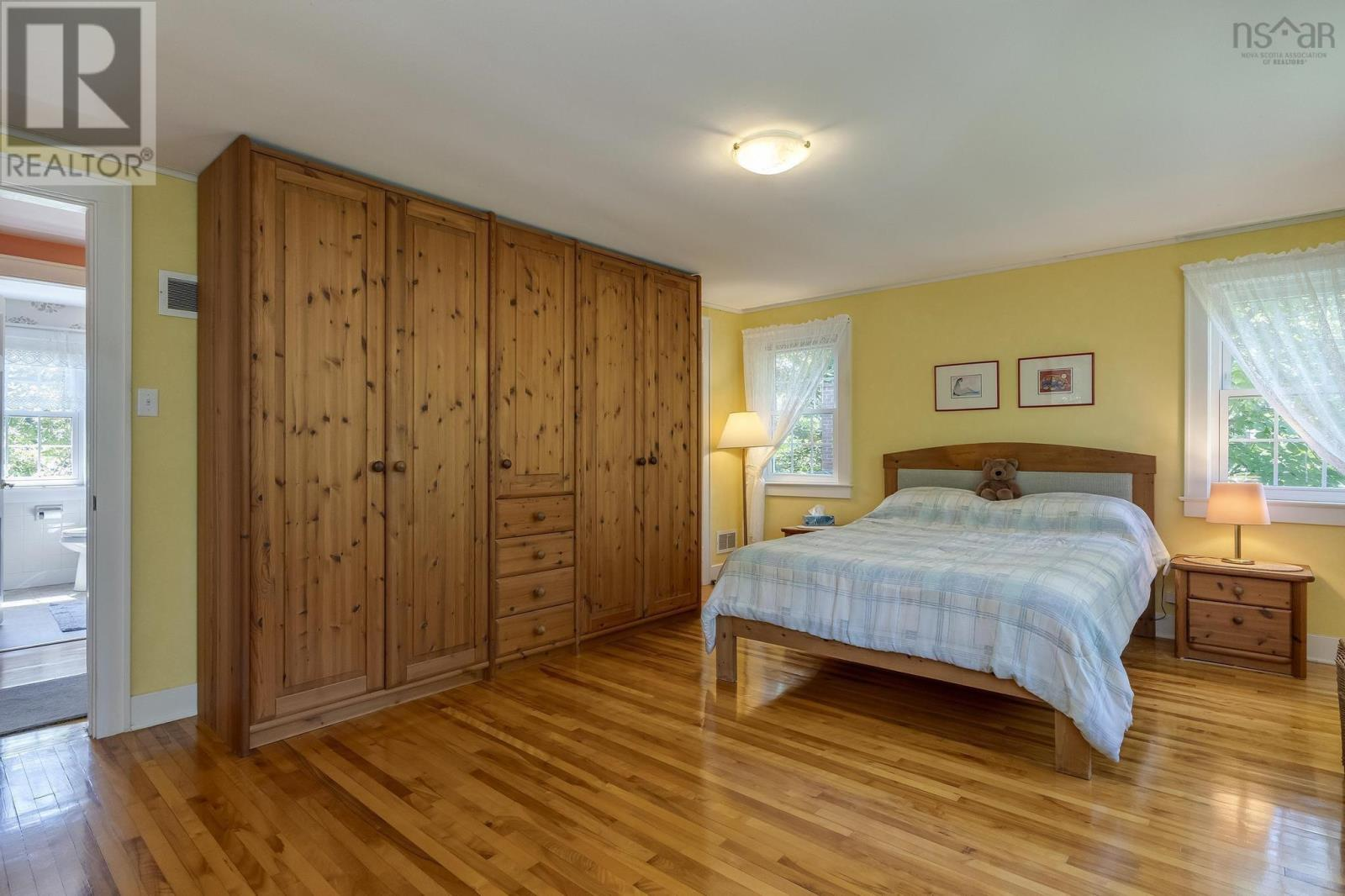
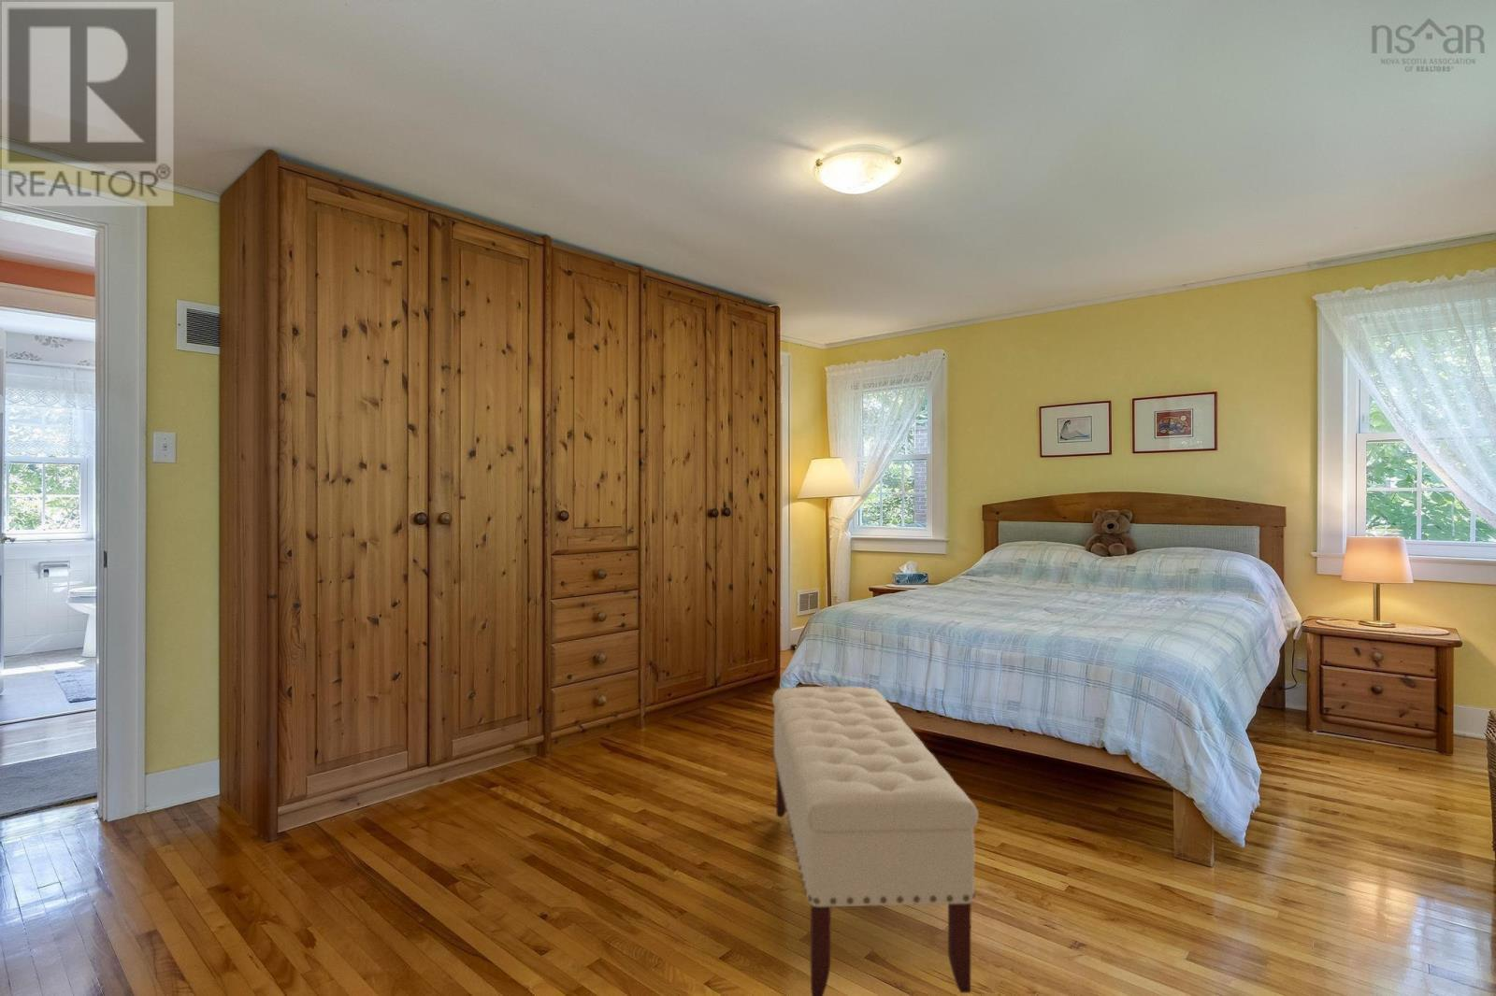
+ bench [772,685,979,996]
